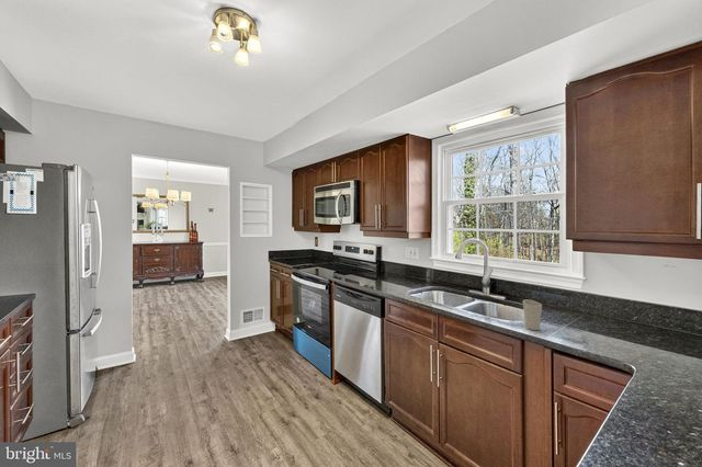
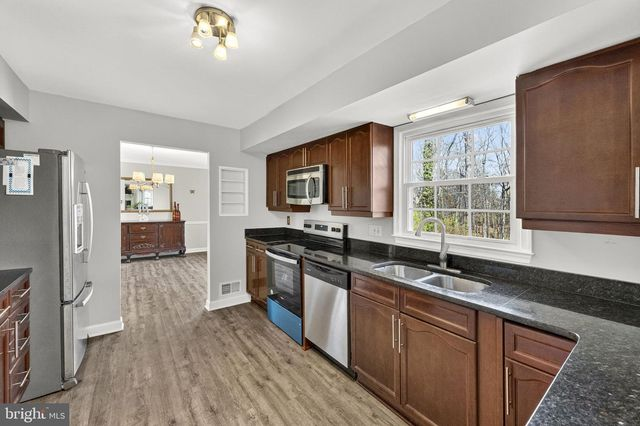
- cup [522,298,543,331]
